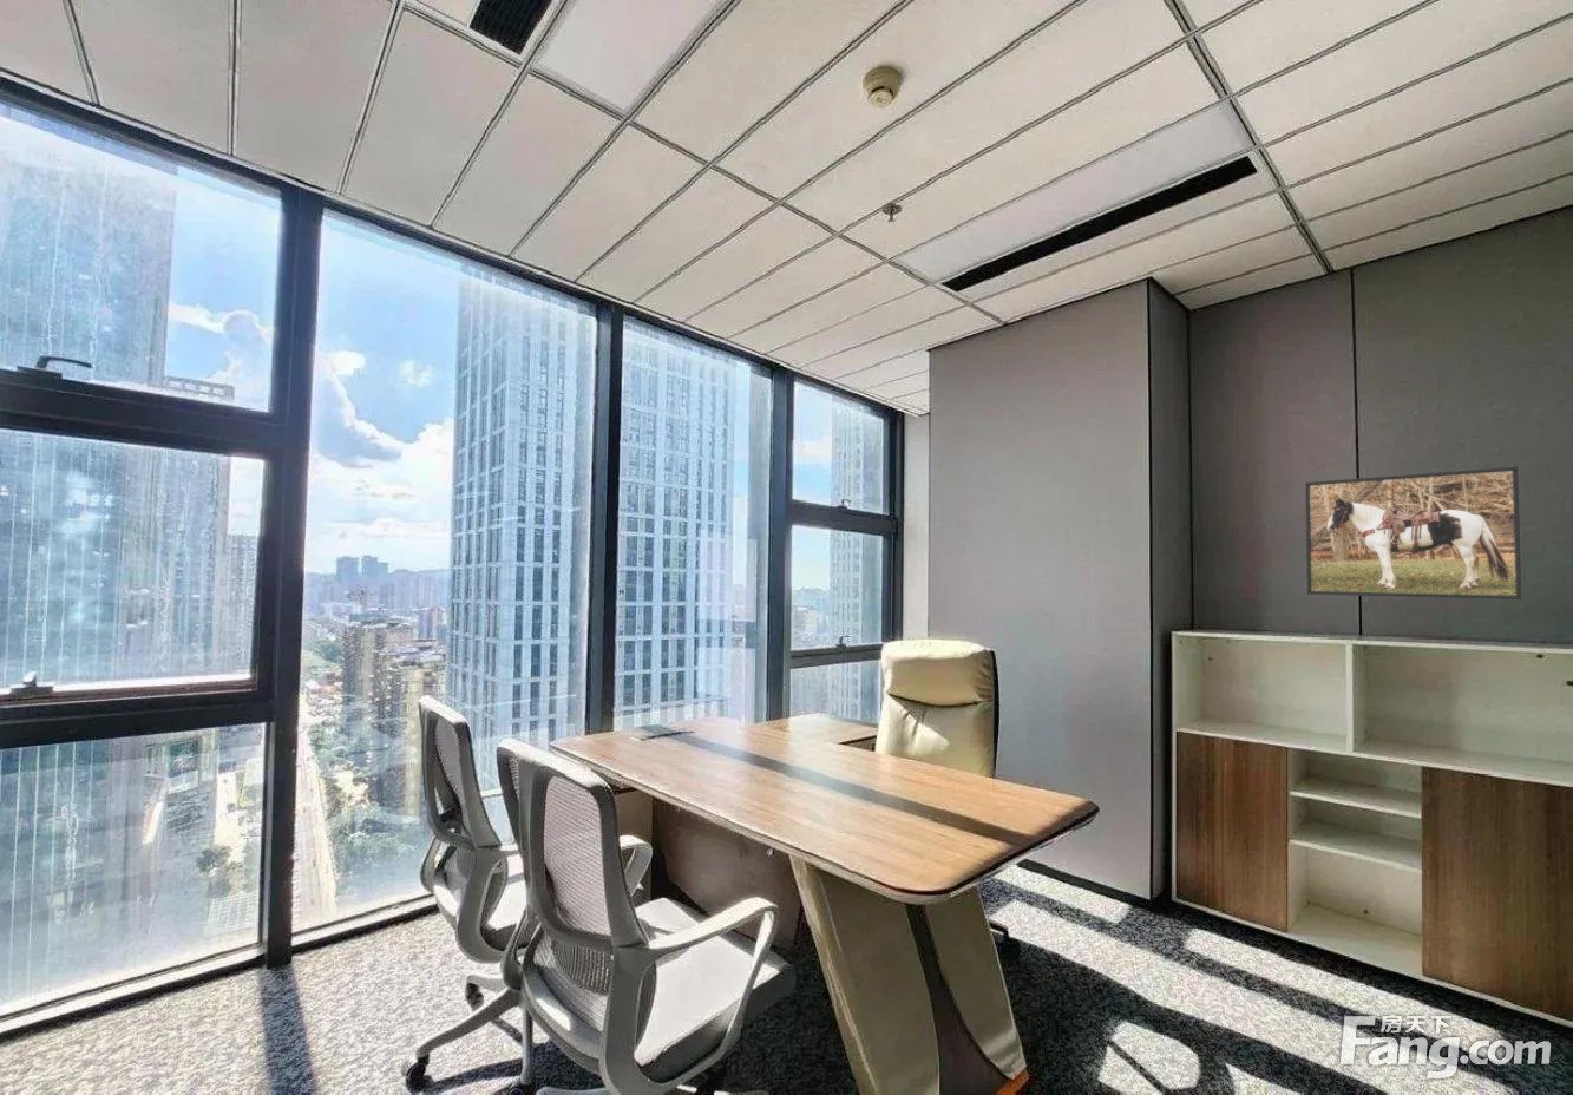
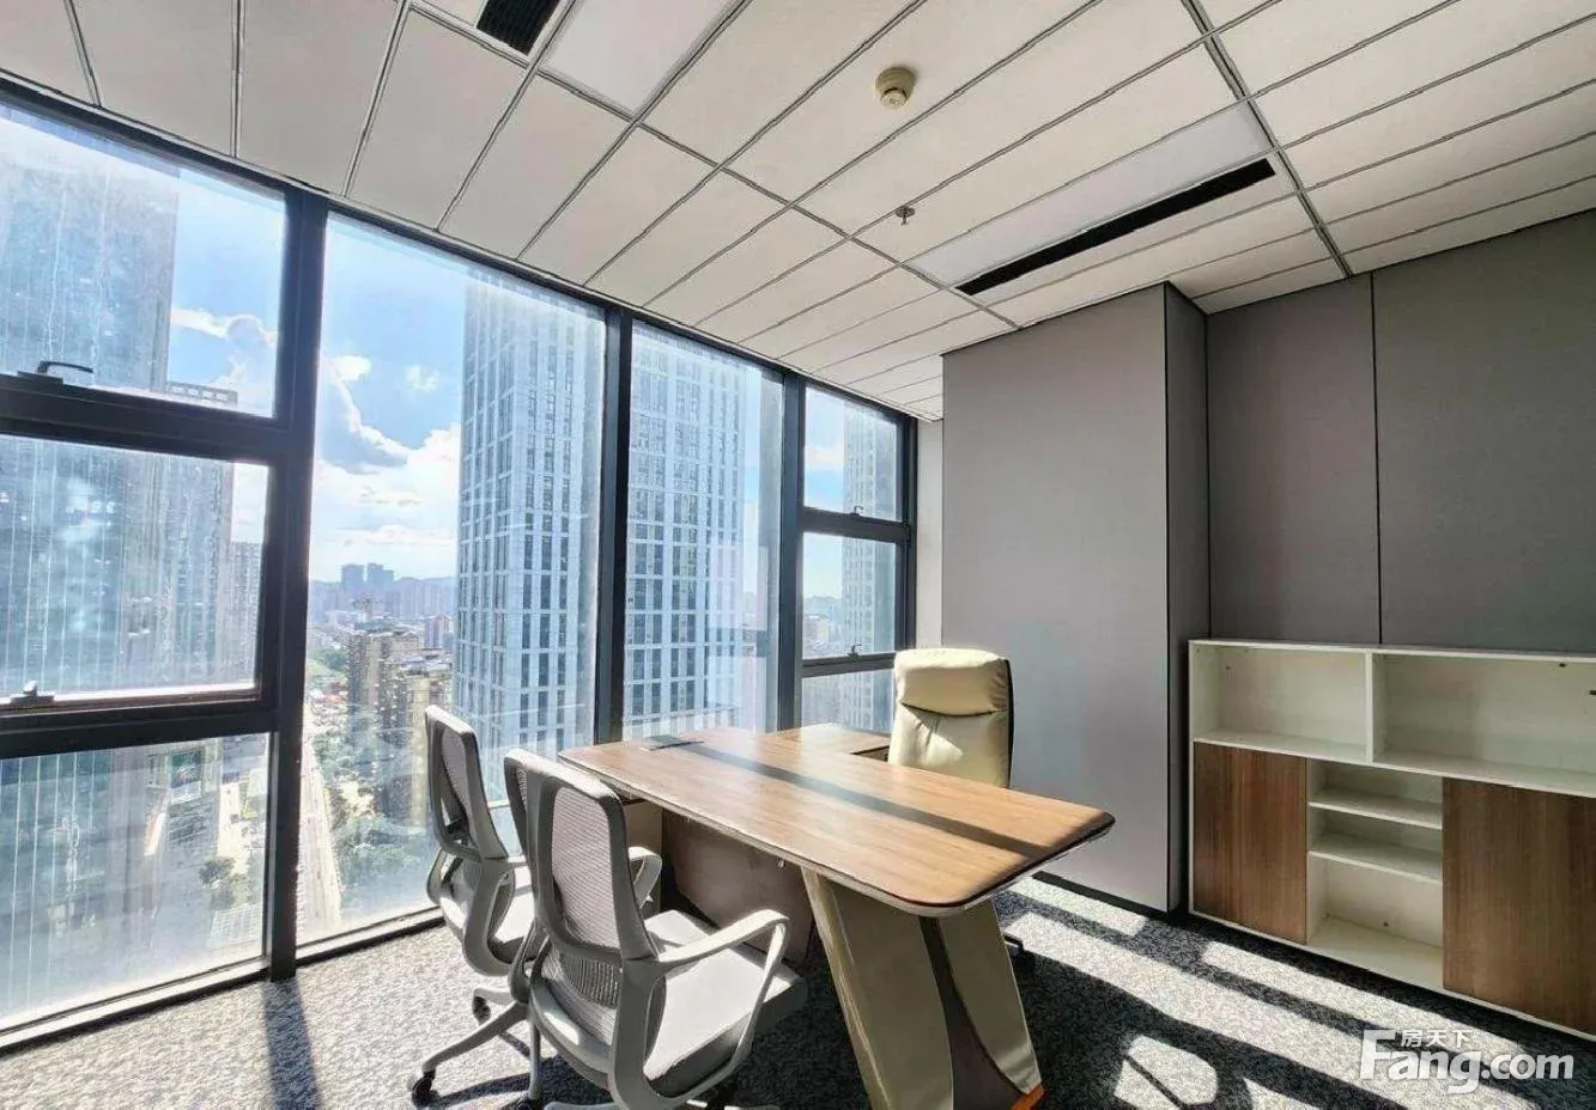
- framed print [1304,465,1524,600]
